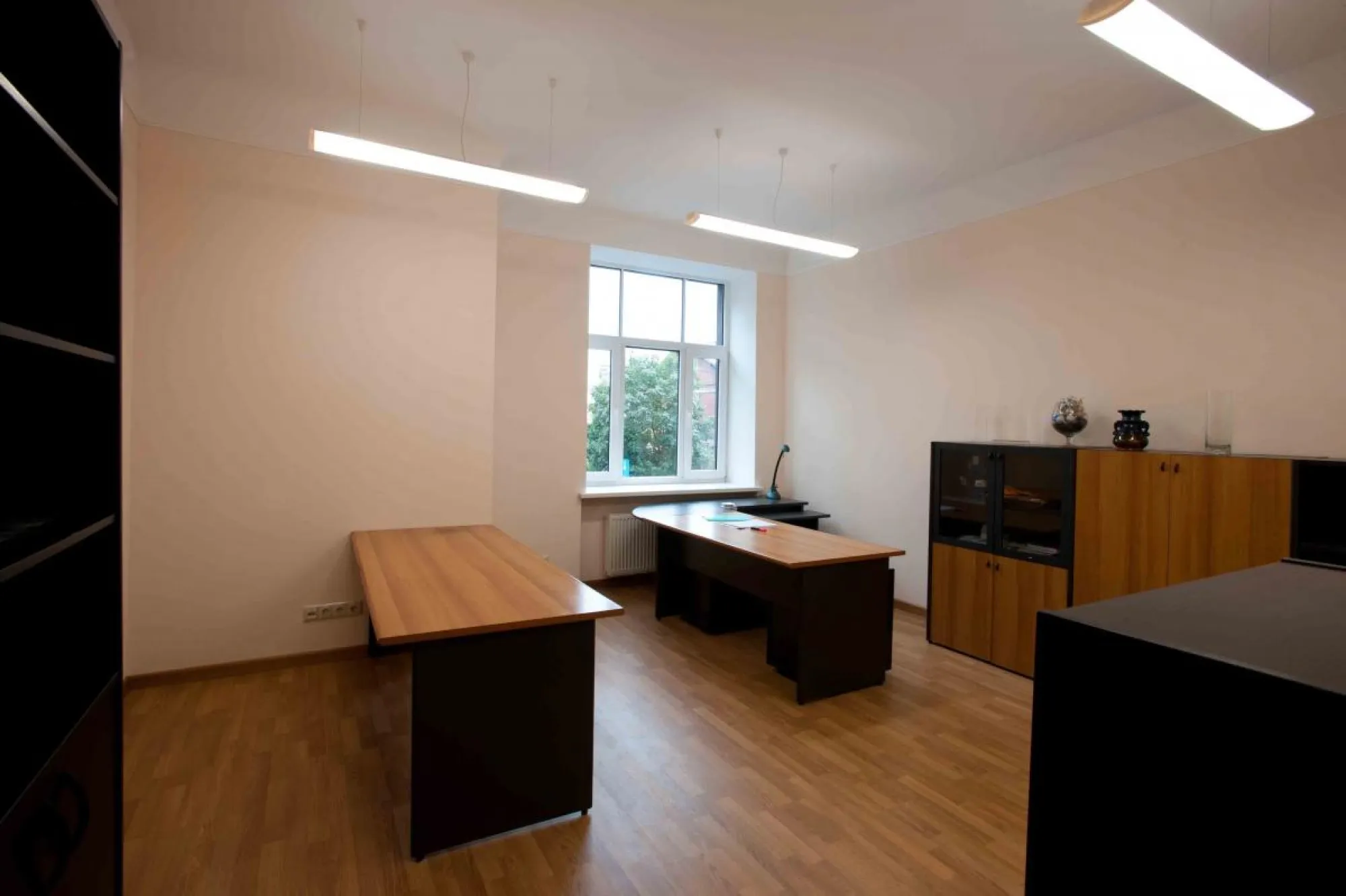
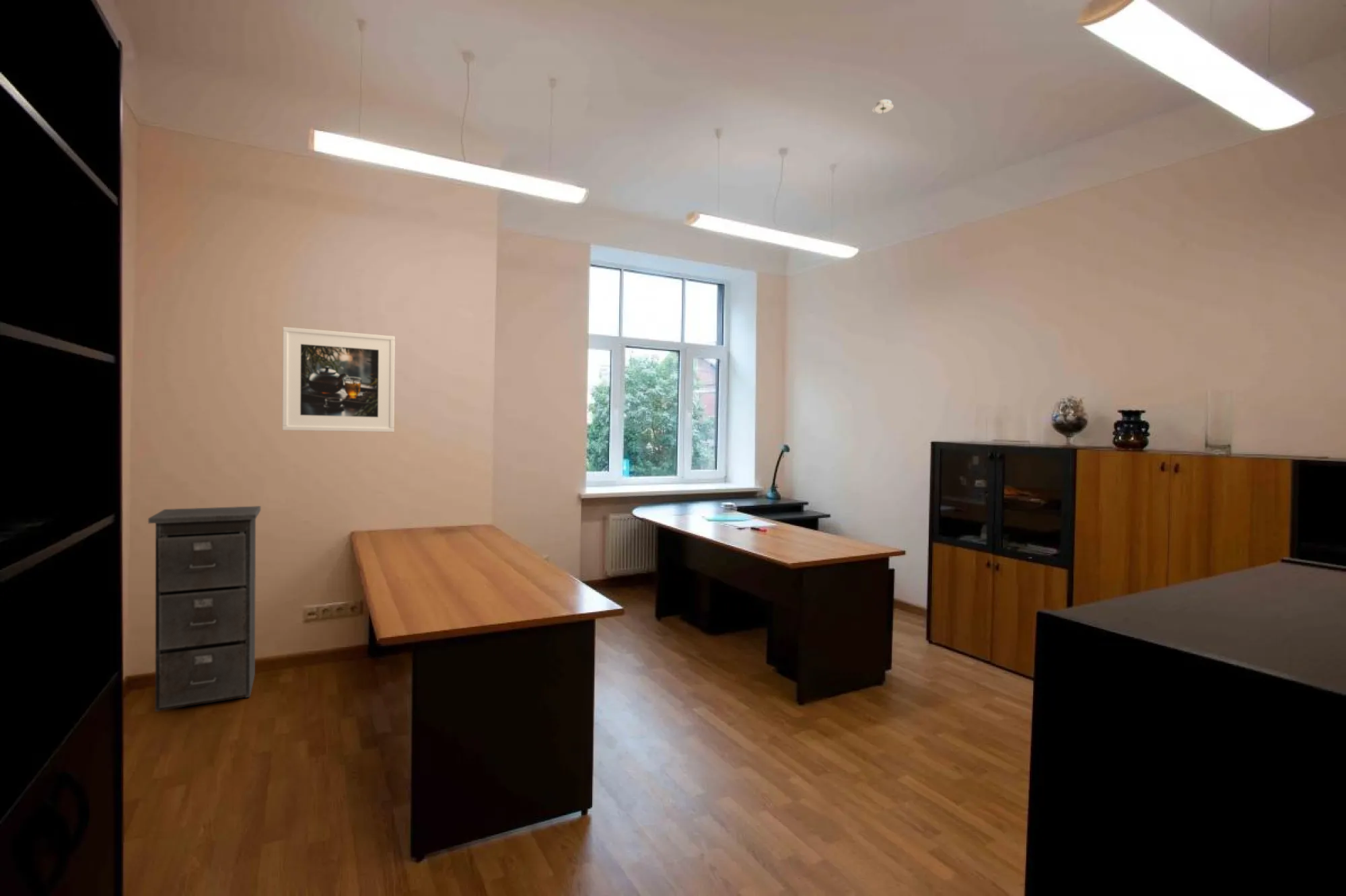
+ smoke detector [872,99,894,116]
+ filing cabinet [147,505,261,712]
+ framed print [281,326,396,433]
